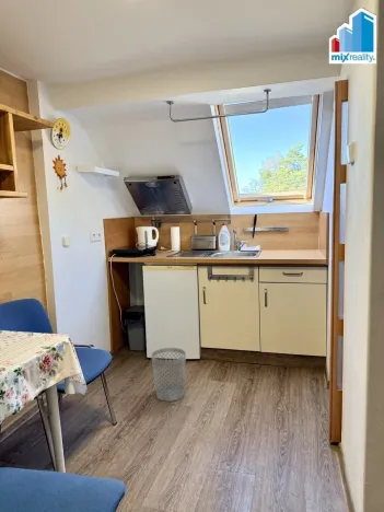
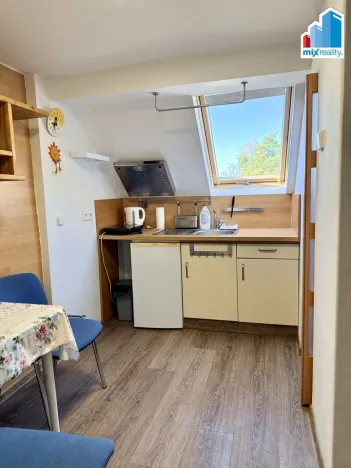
- wastebasket [150,347,187,403]
